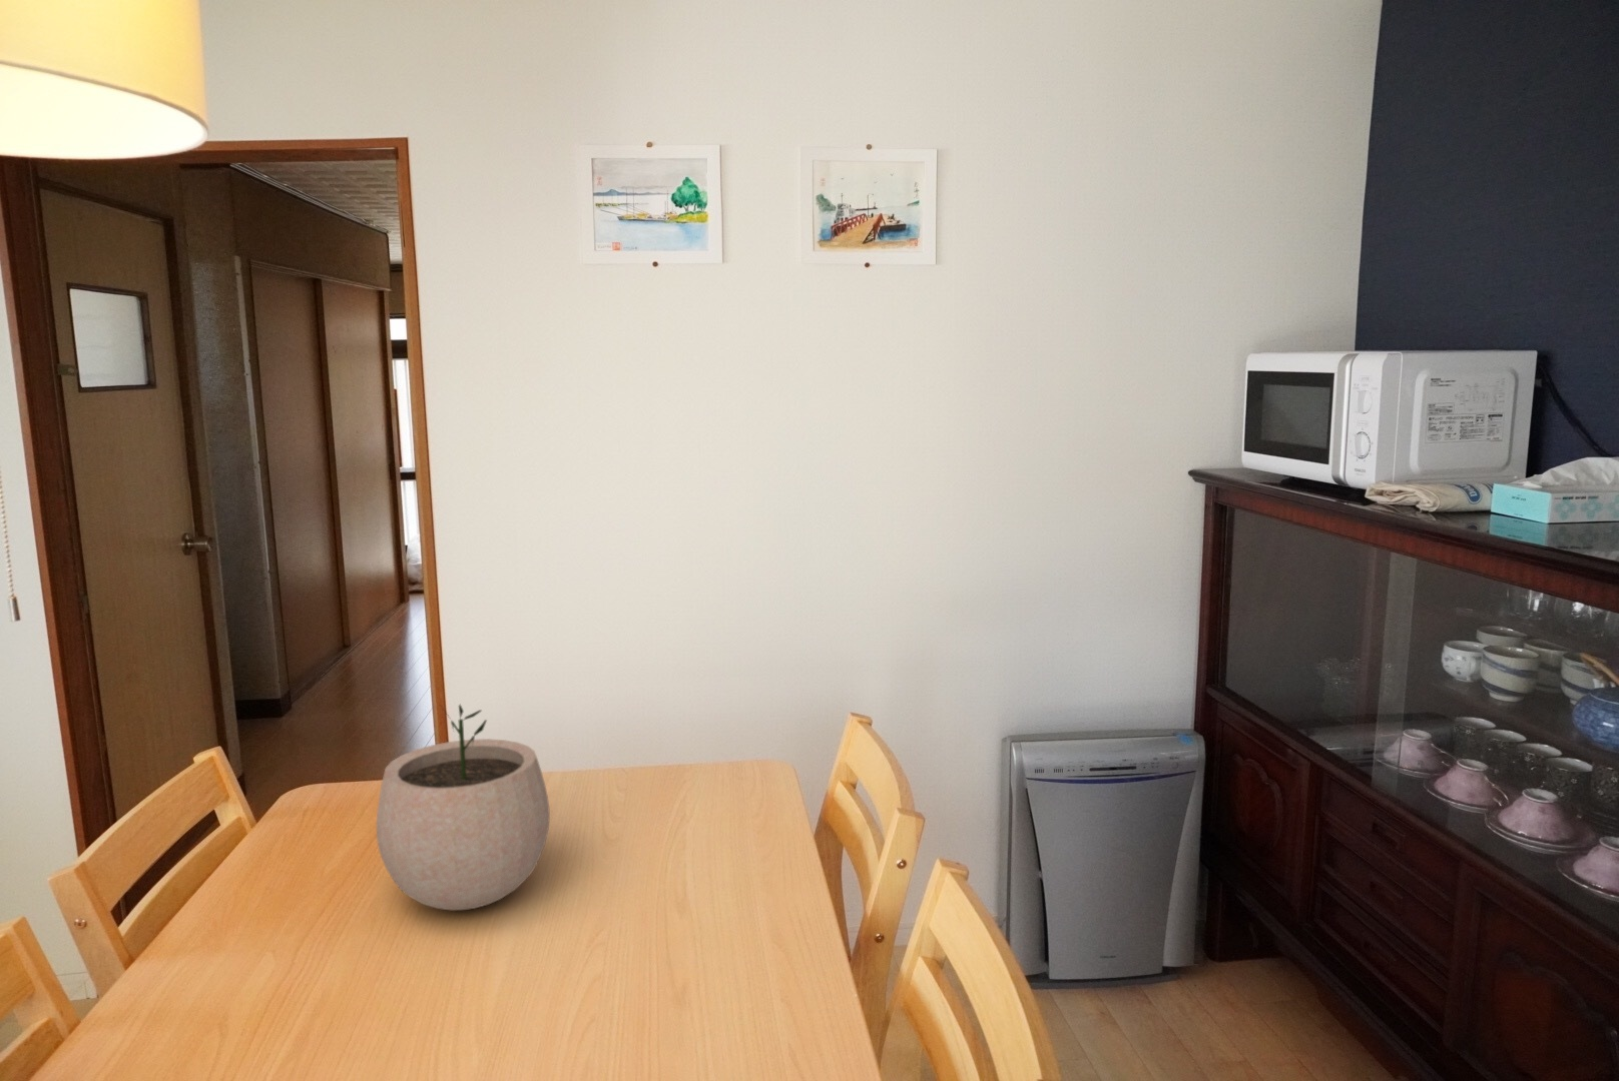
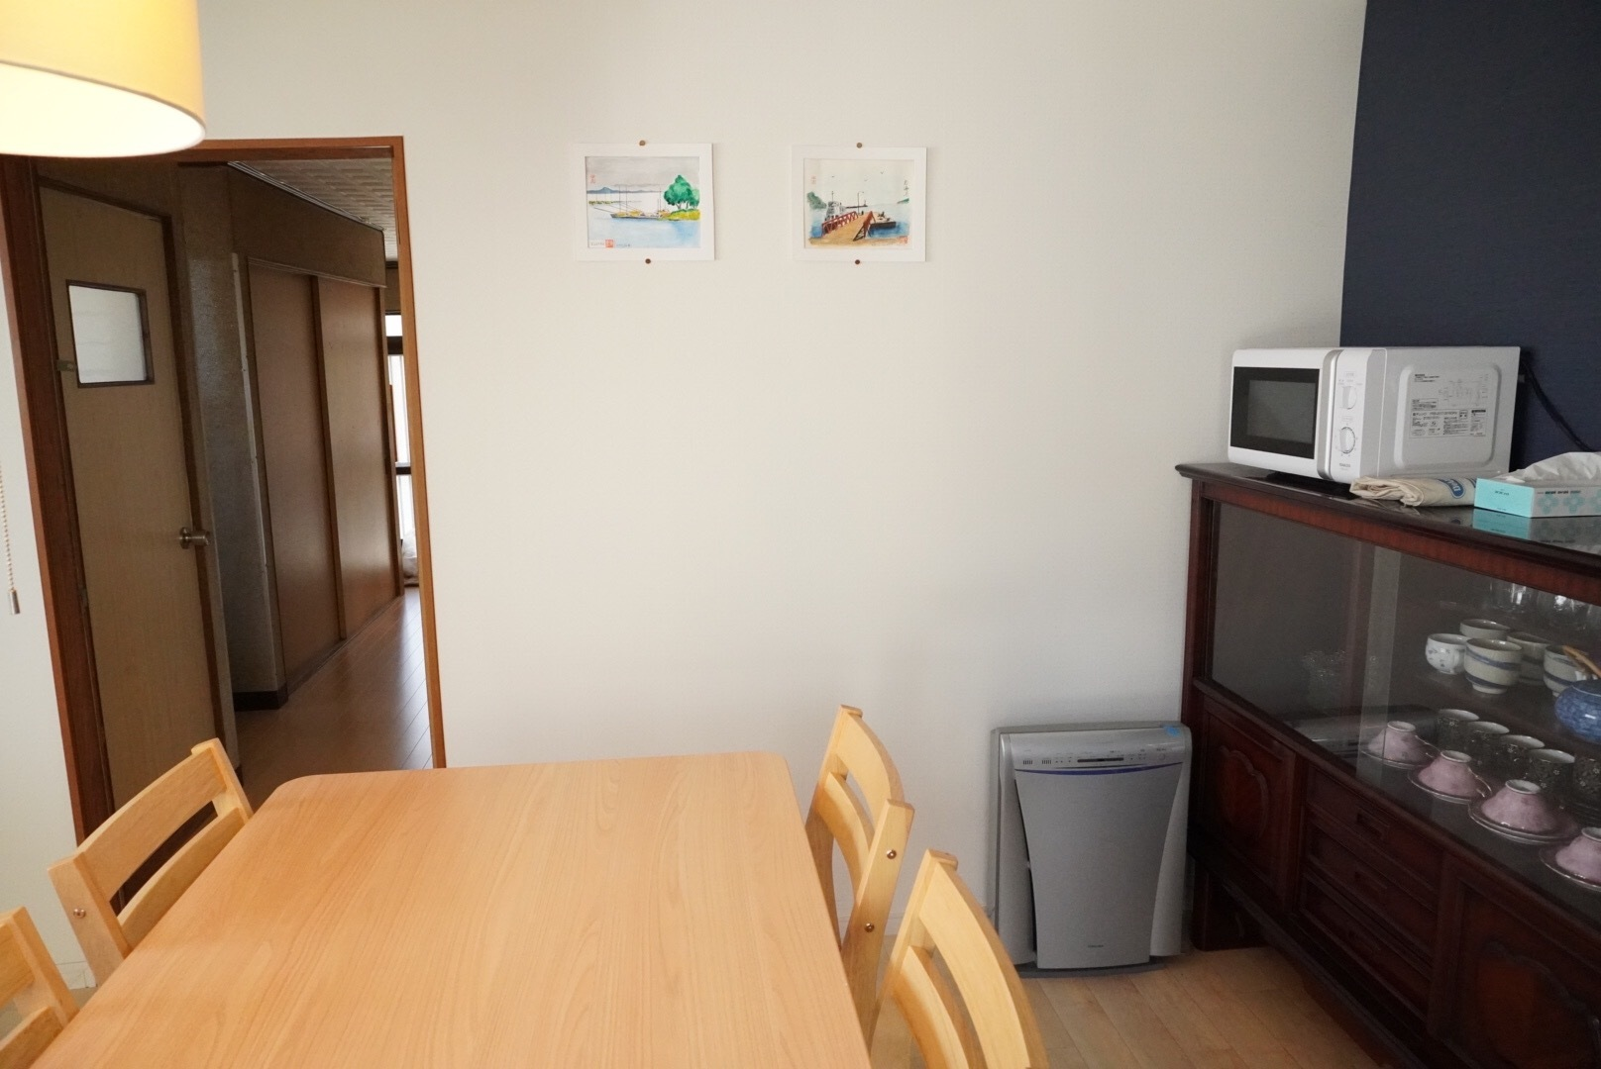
- plant pot [375,703,551,912]
